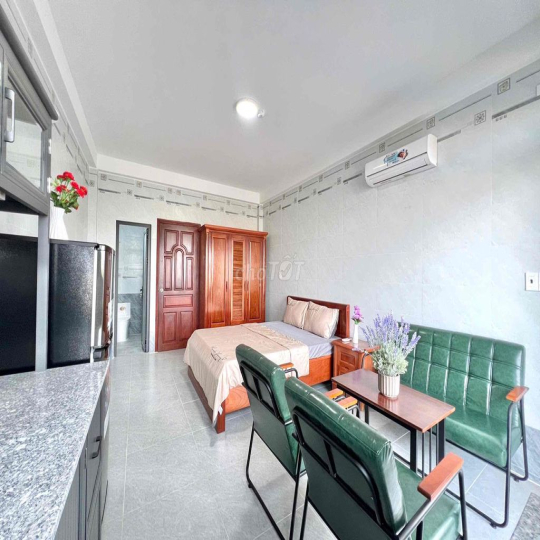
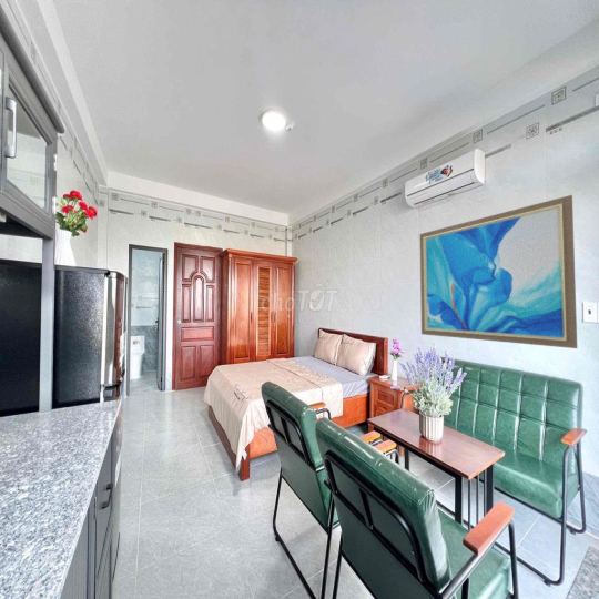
+ wall art [419,194,578,349]
